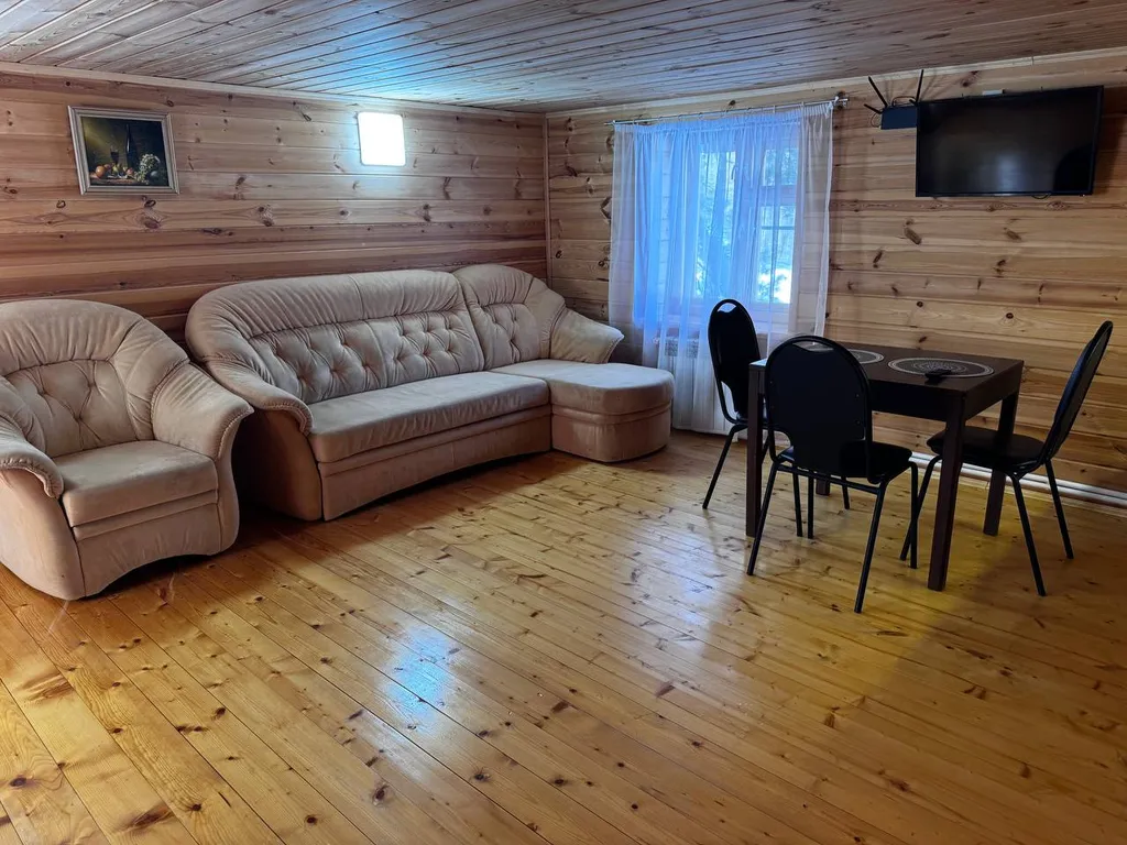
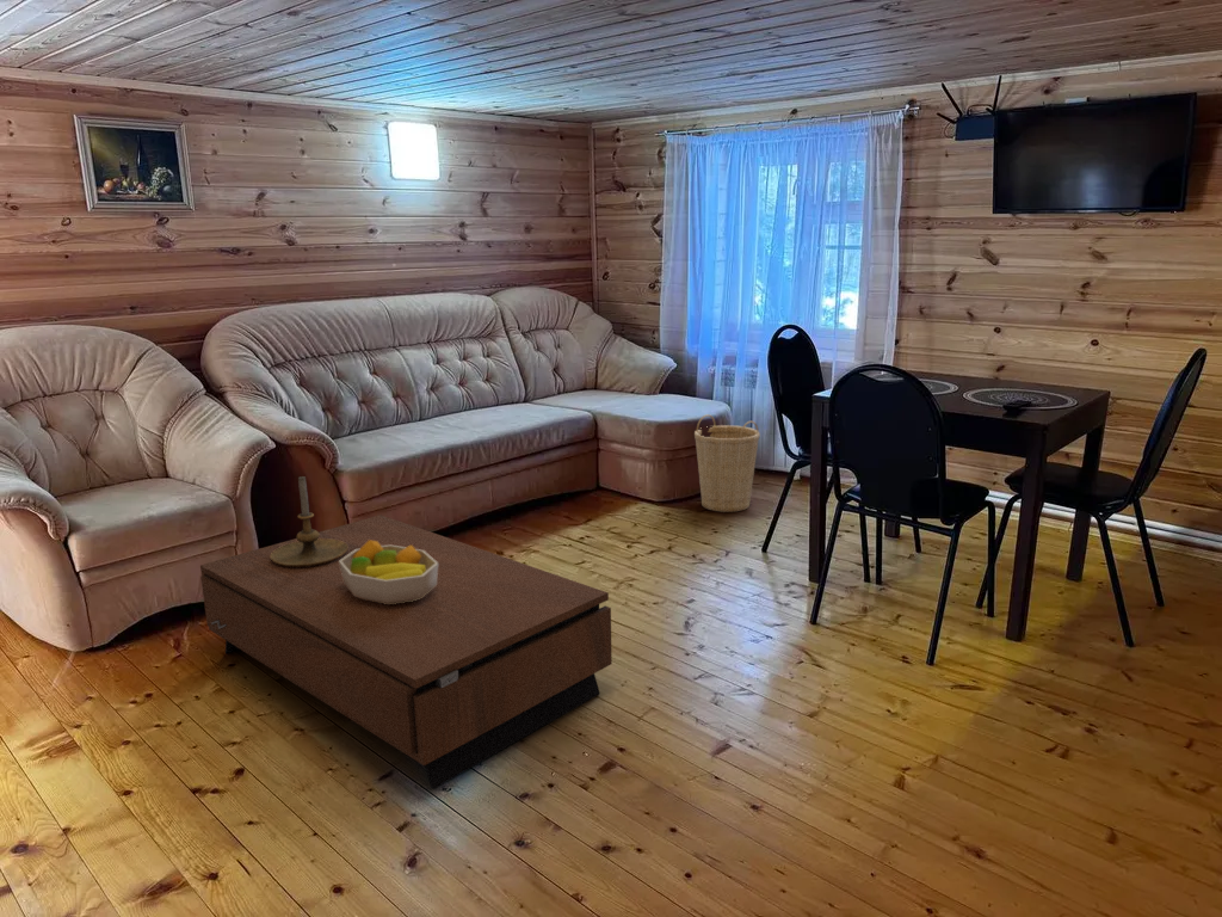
+ basket [693,413,761,513]
+ coffee table [199,513,613,790]
+ fruit bowl [339,540,438,604]
+ candle holder [271,475,347,567]
